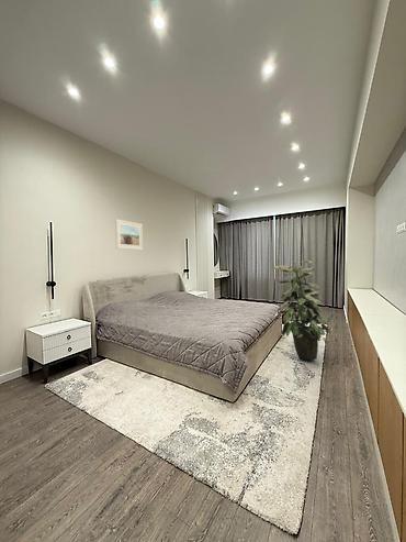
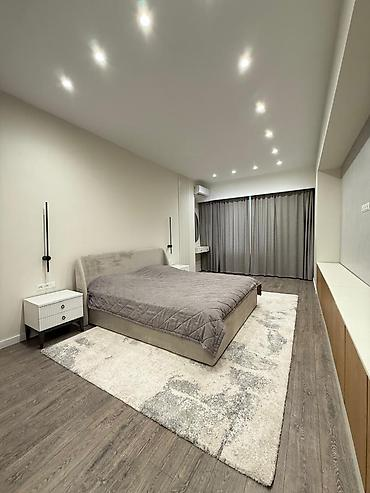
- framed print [114,218,144,251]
- indoor plant [272,259,335,362]
